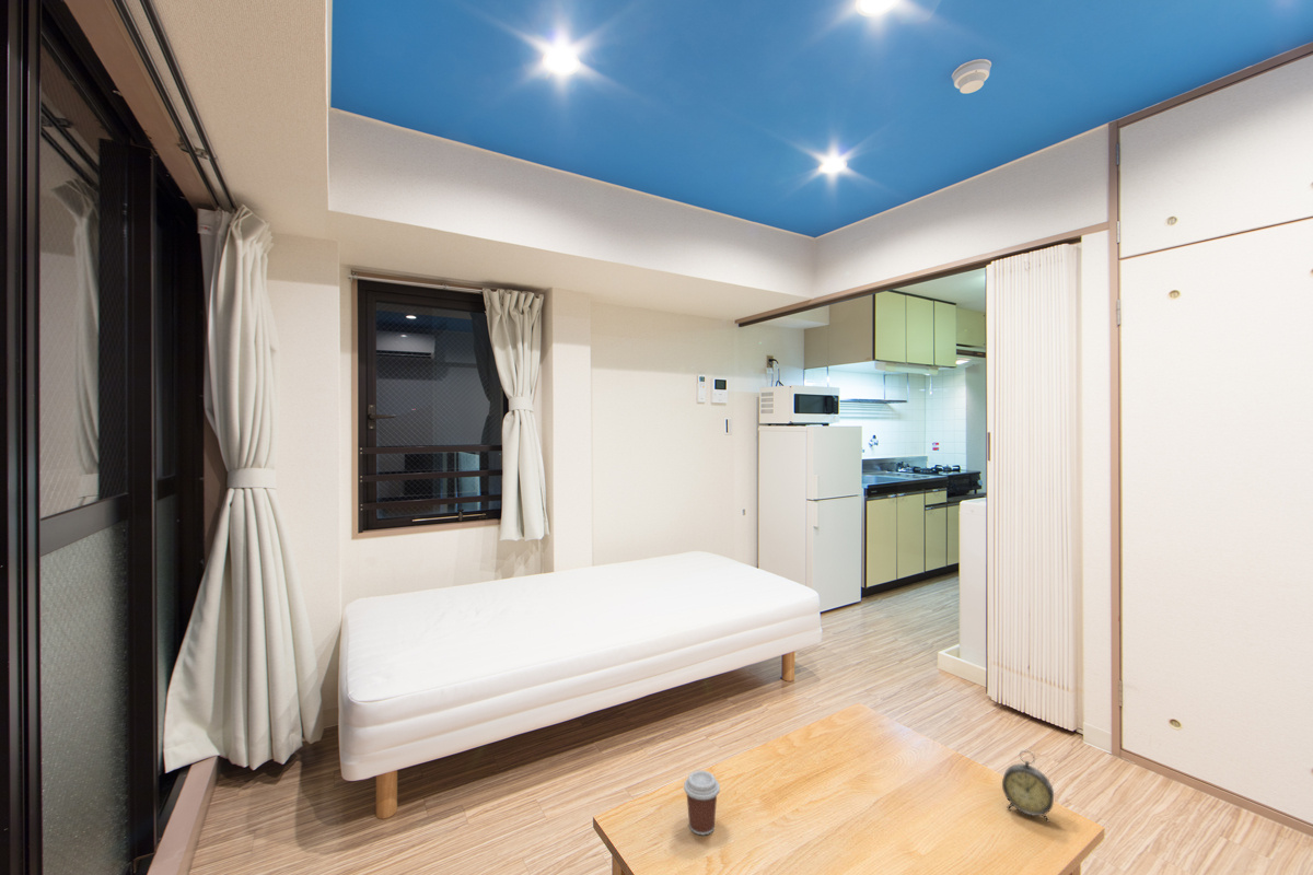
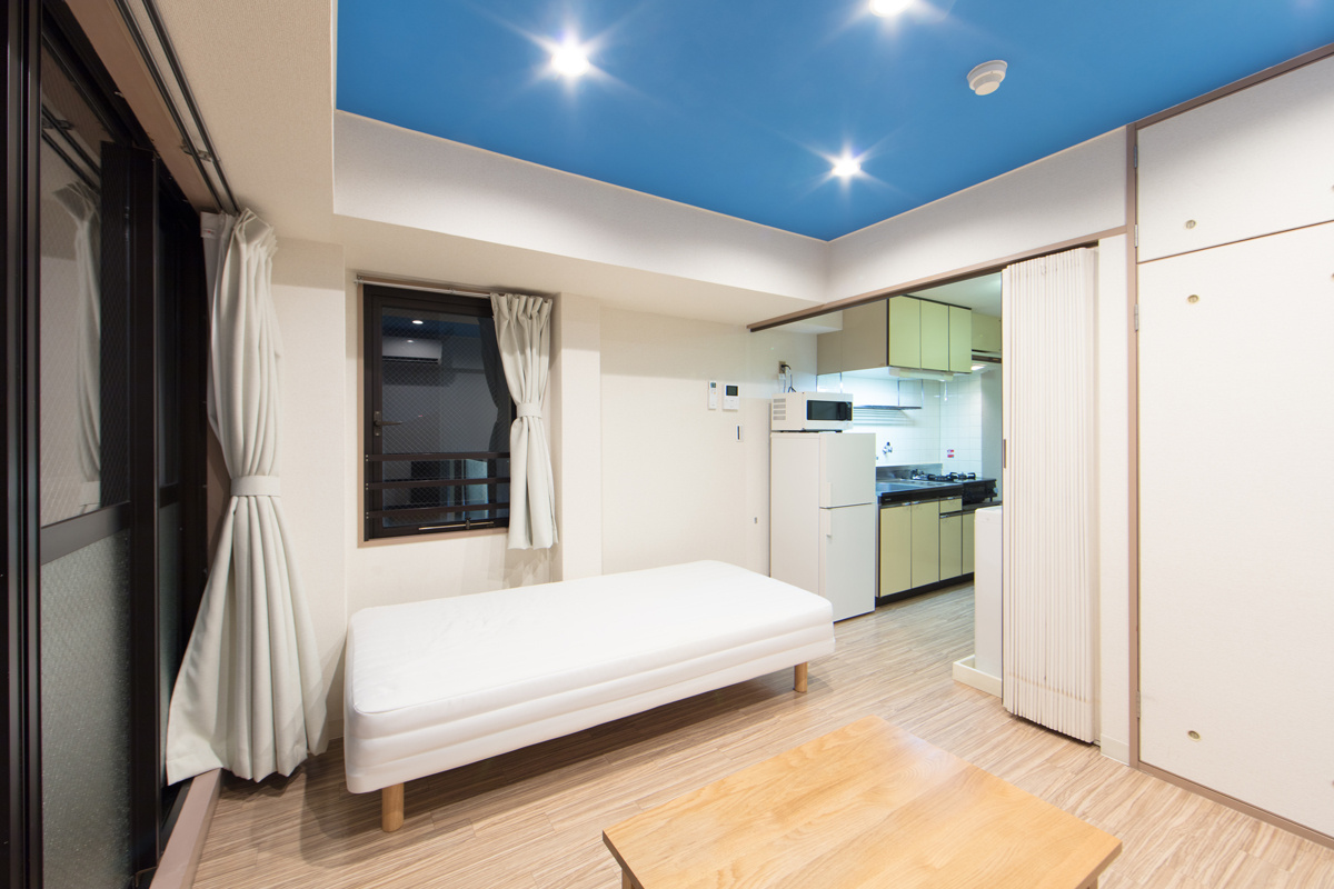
- alarm clock [1001,749,1055,824]
- coffee cup [683,769,721,836]
